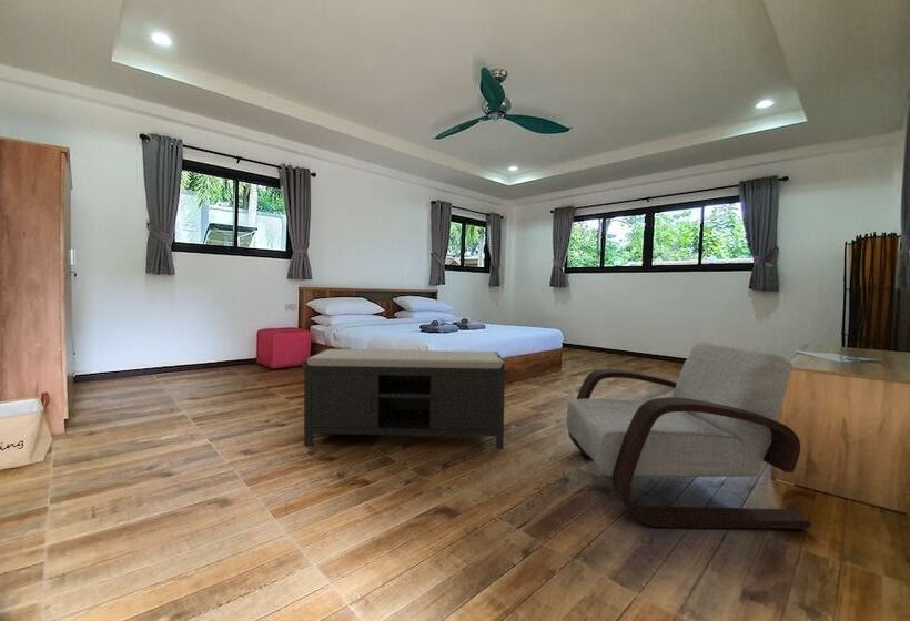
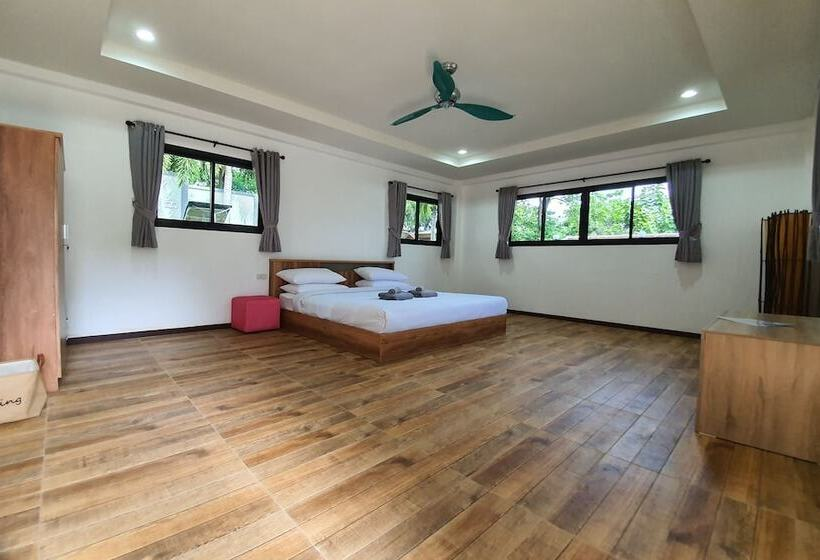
- armchair [566,340,812,530]
- bench [301,348,508,450]
